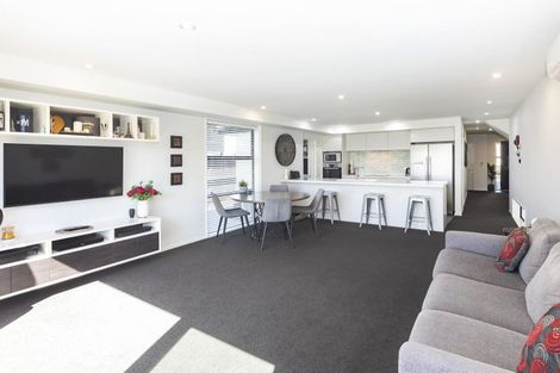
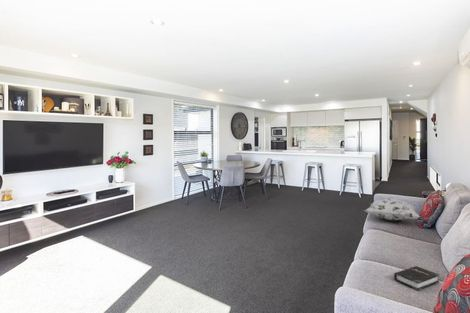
+ hardback book [393,265,440,292]
+ decorative pillow [364,197,421,222]
